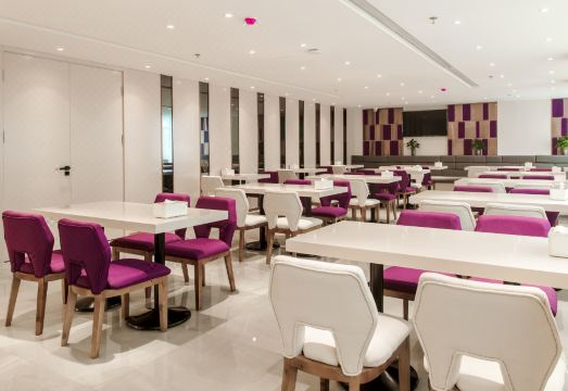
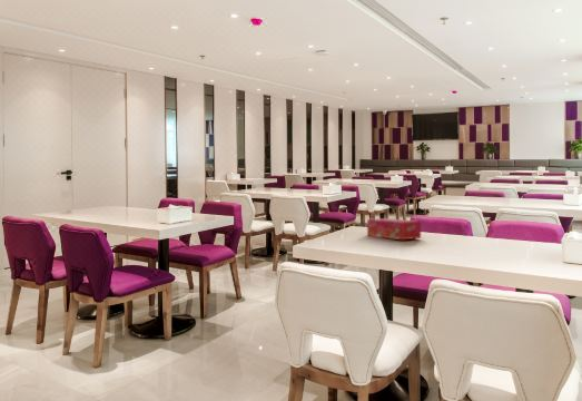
+ tissue box [366,217,422,241]
